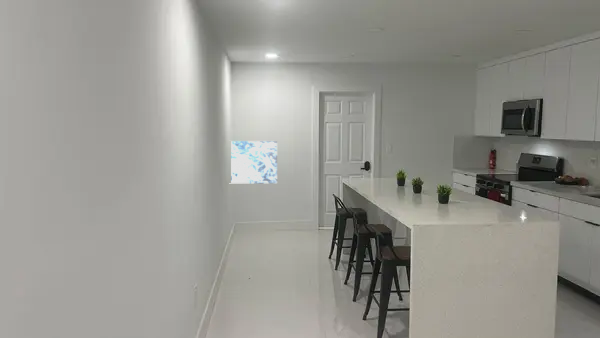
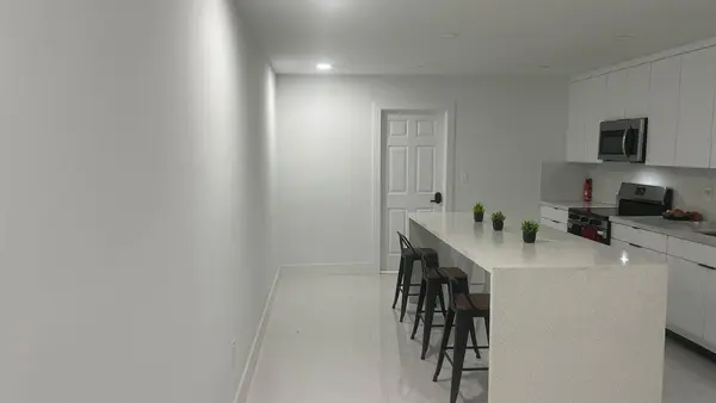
- wall art [230,140,278,184]
